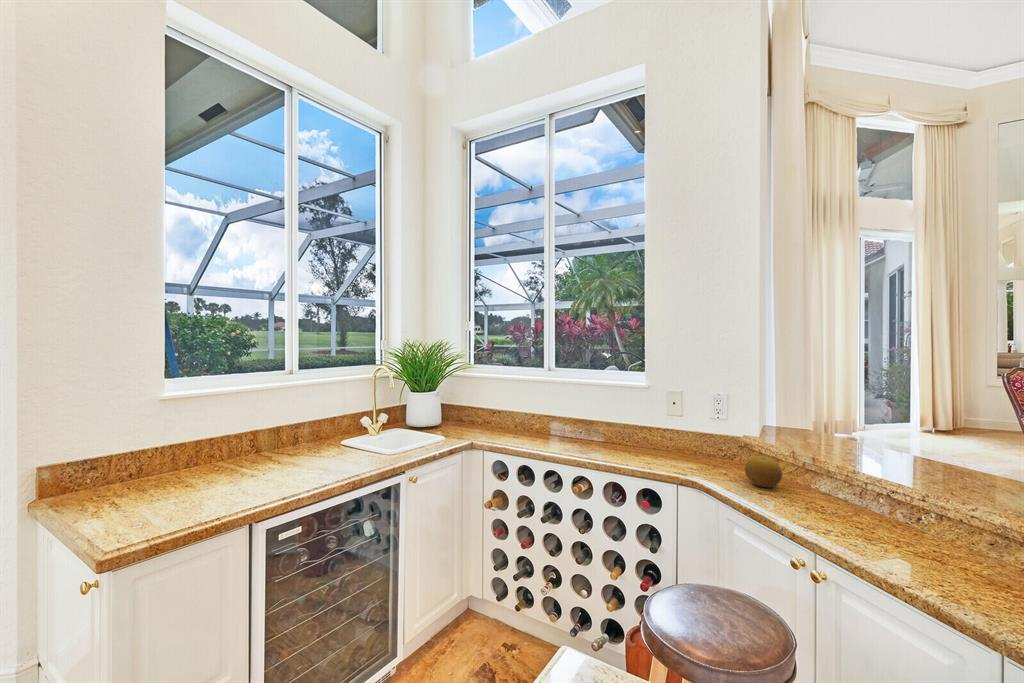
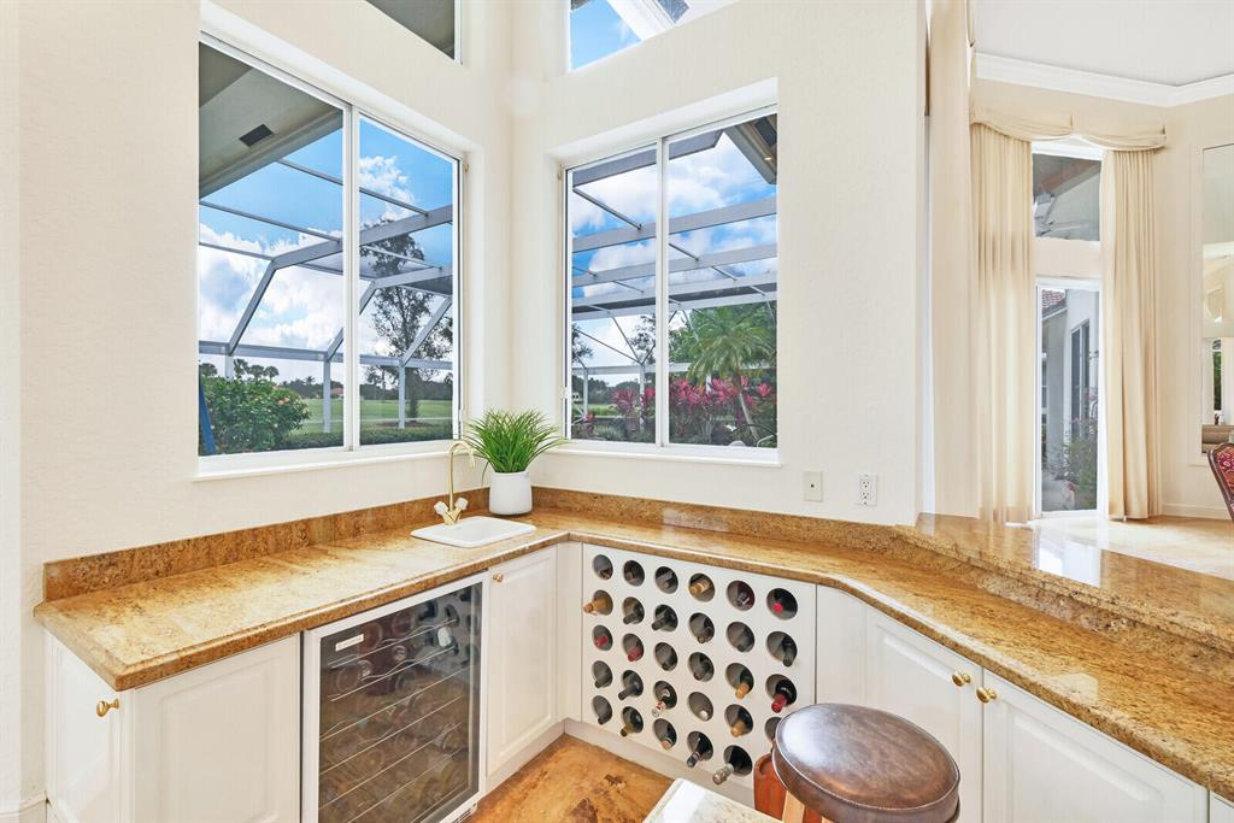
- fruit [744,455,783,488]
